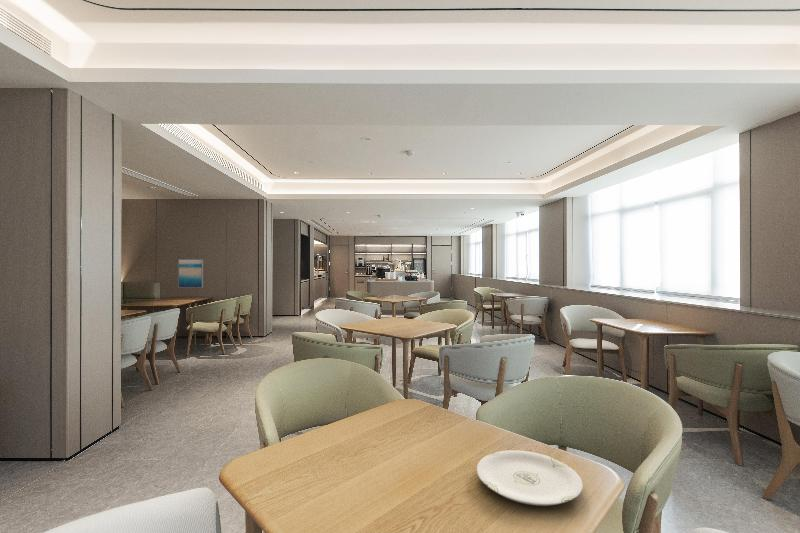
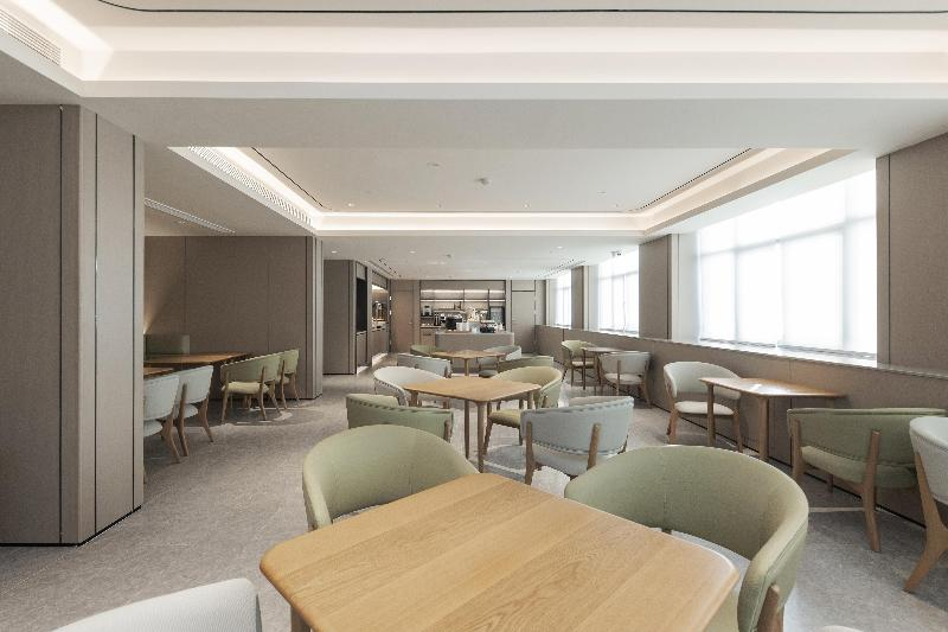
- wall art [177,258,204,289]
- plate [476,449,584,507]
